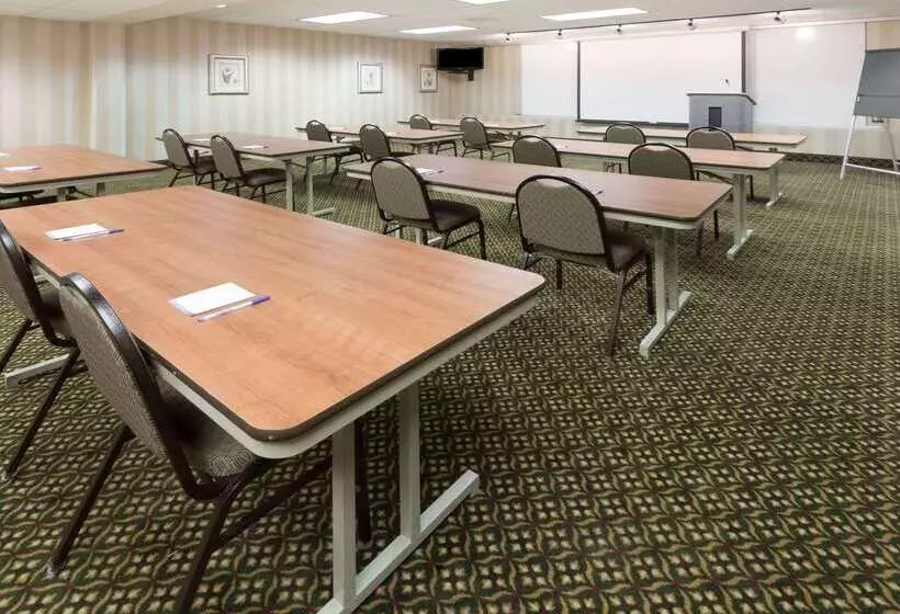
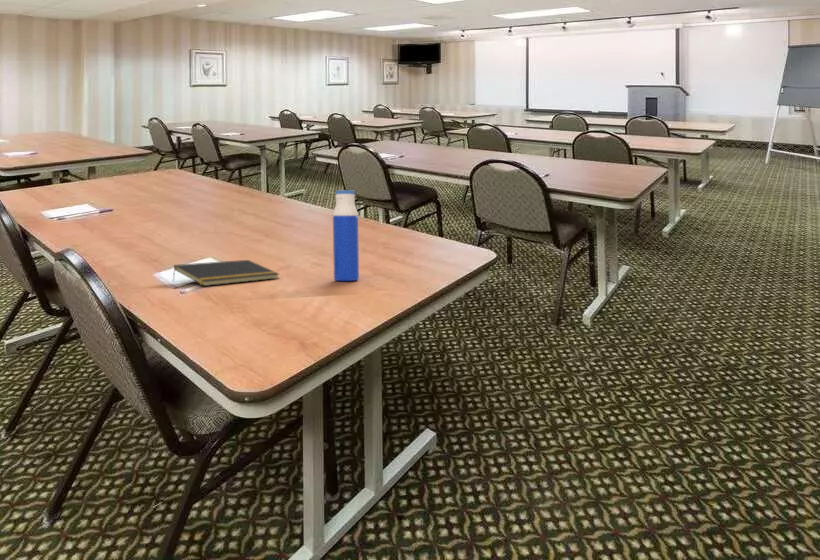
+ notepad [172,259,280,287]
+ water bottle [332,189,360,282]
